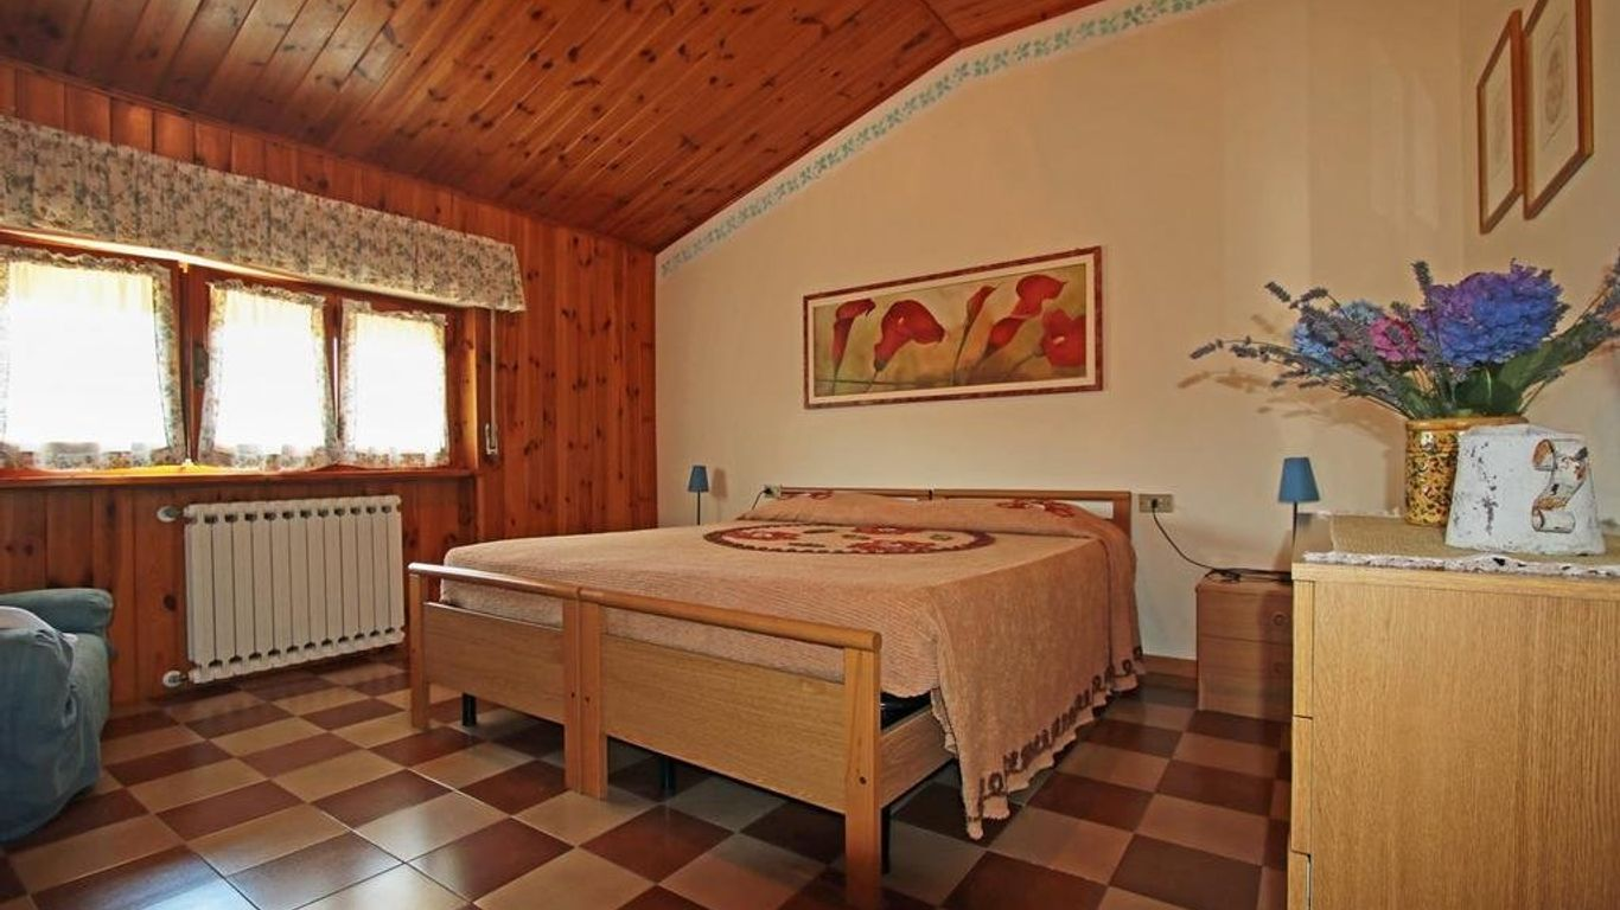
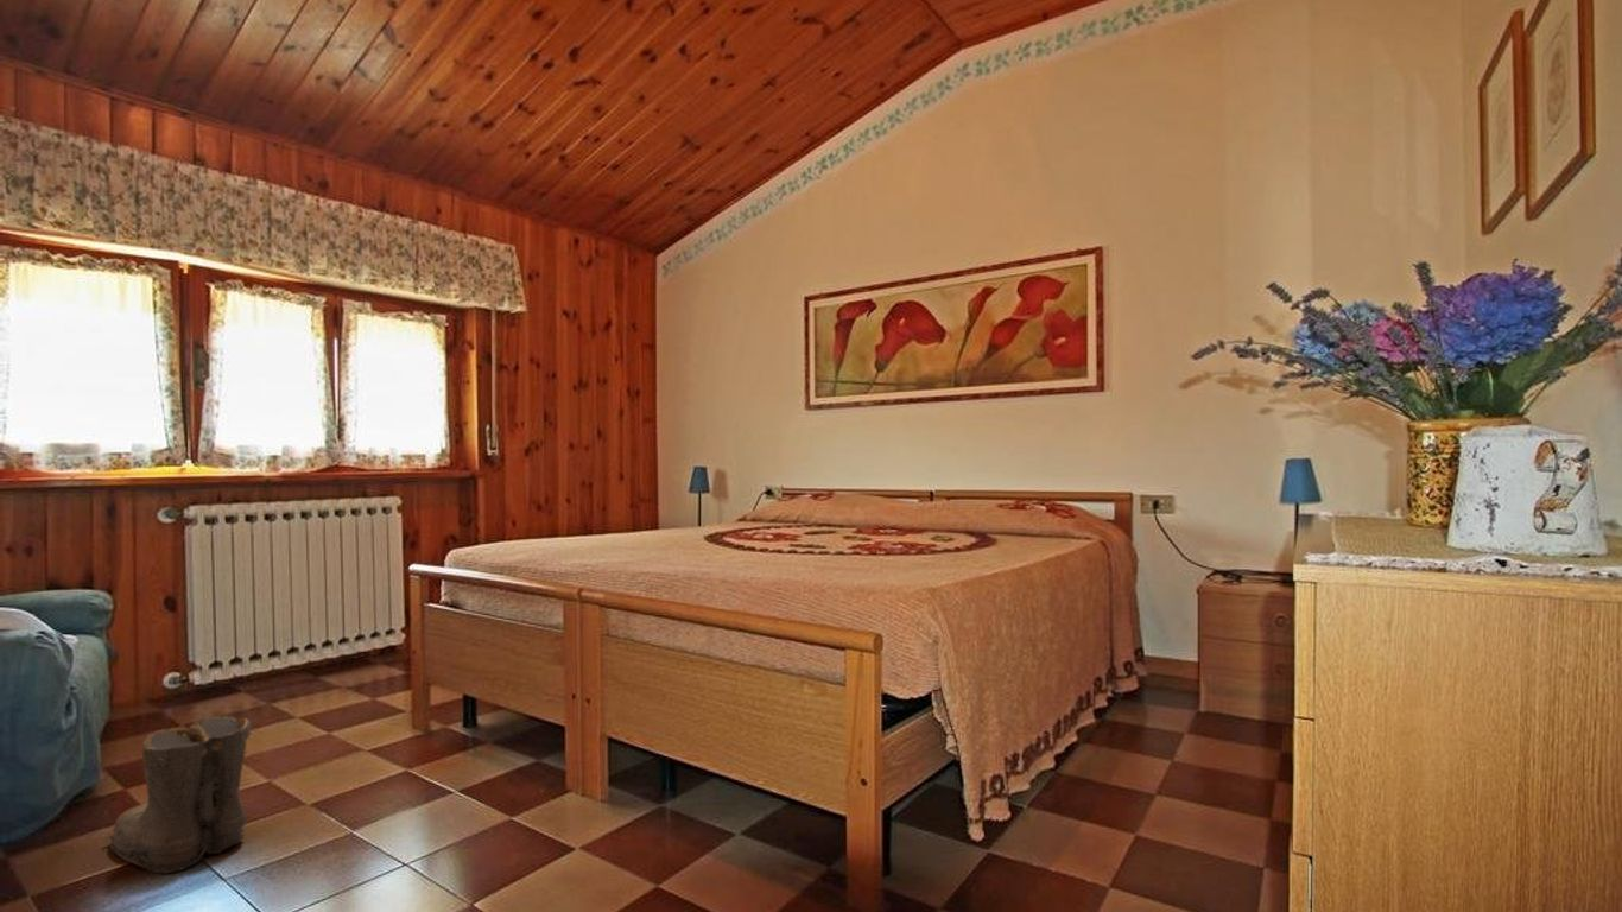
+ boots [102,716,253,875]
